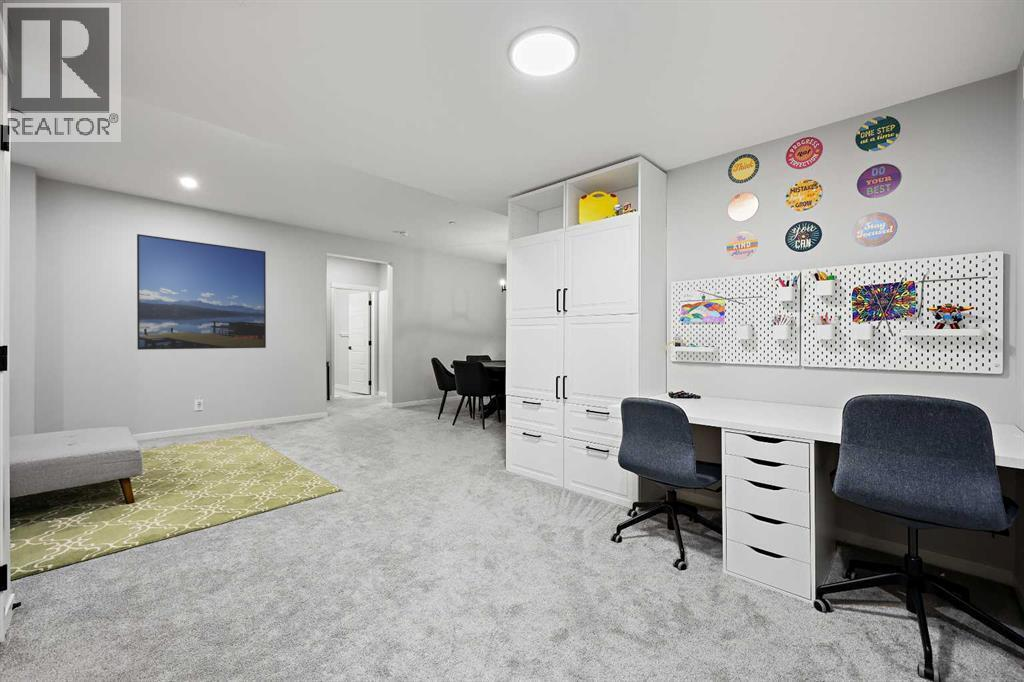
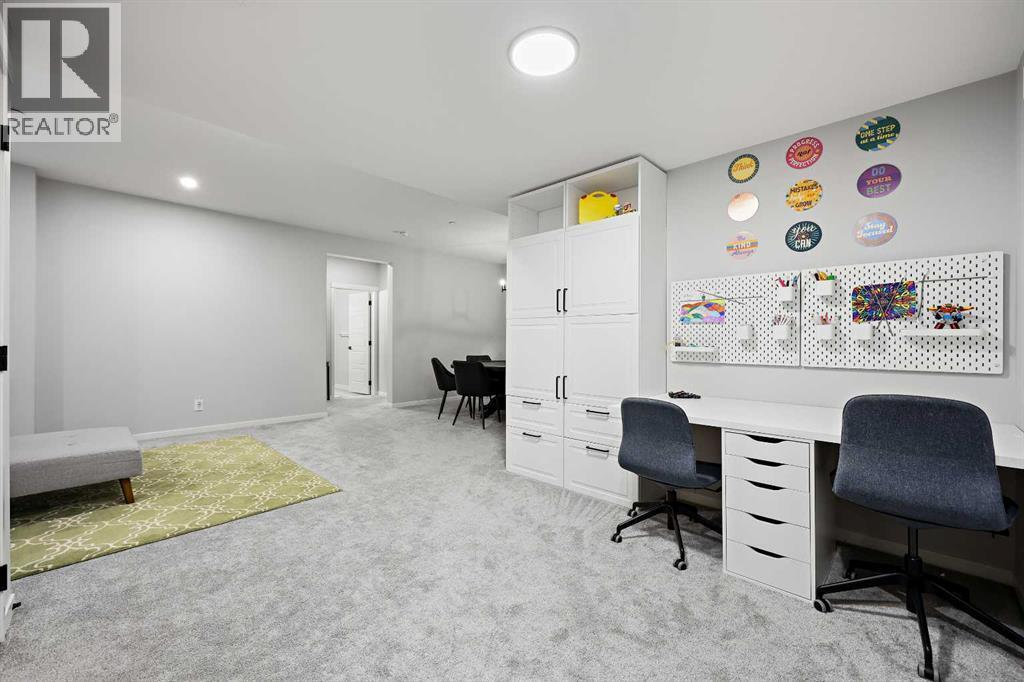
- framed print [136,233,267,351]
